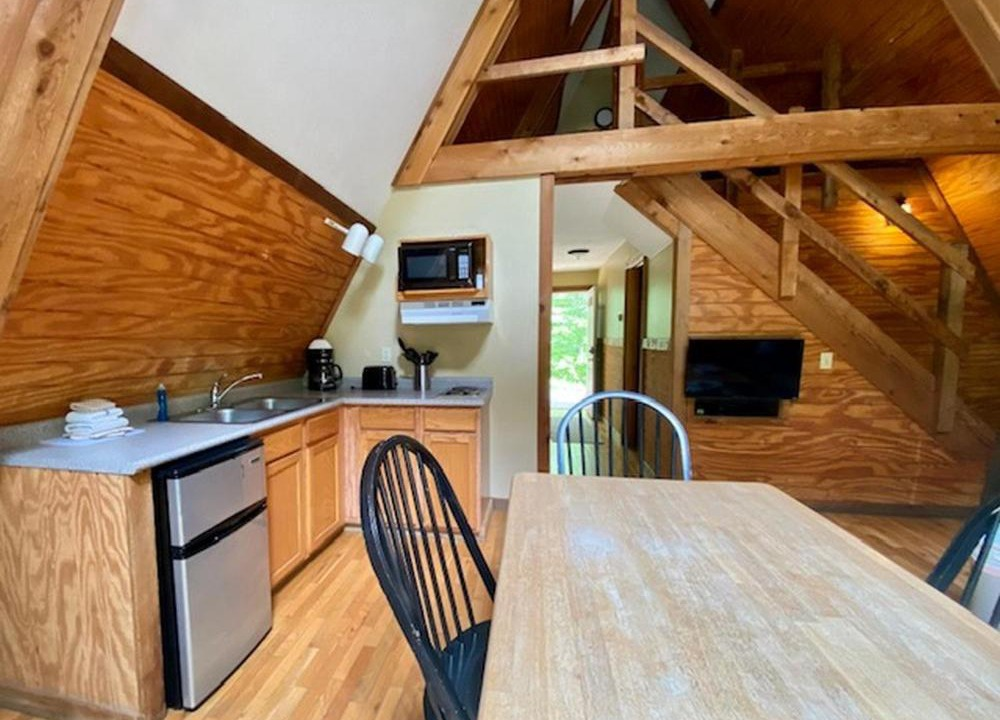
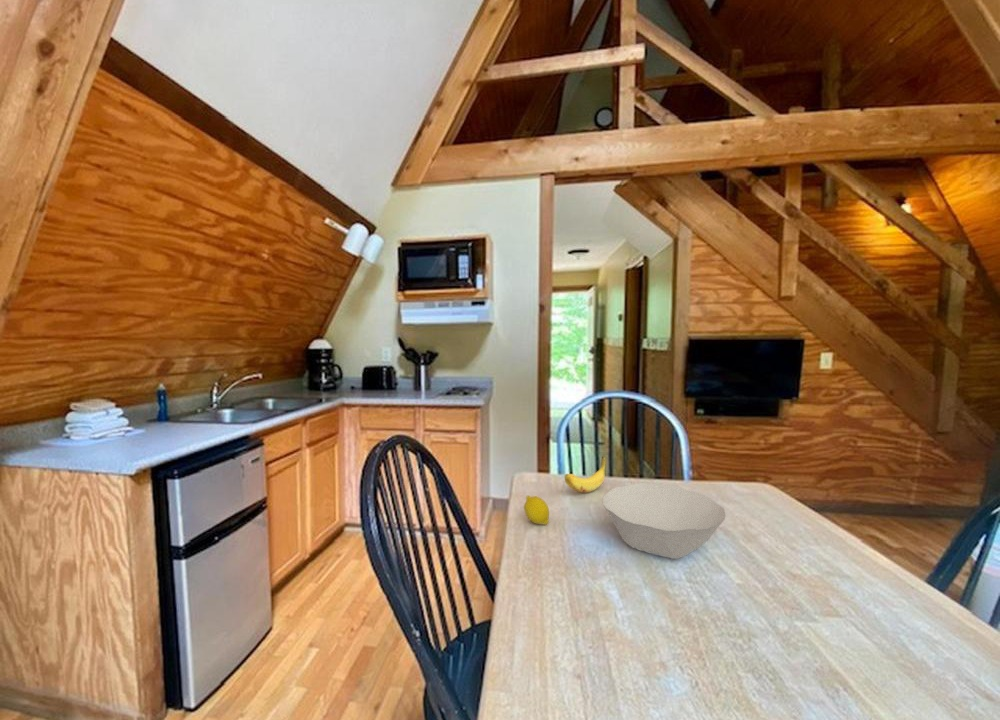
+ banana [564,455,607,494]
+ fruit [523,495,550,526]
+ bowl [602,482,726,560]
